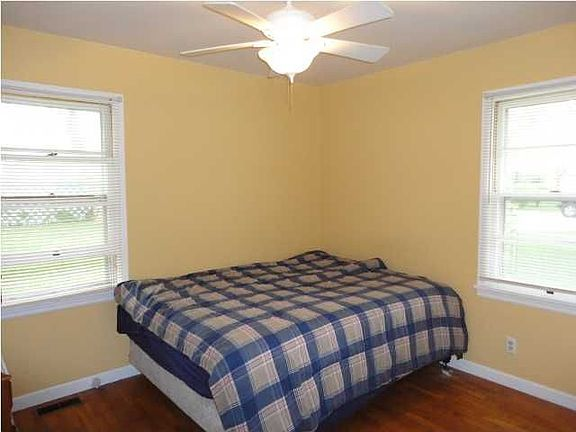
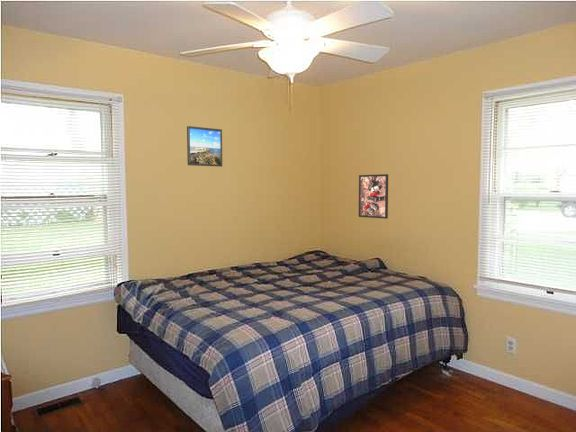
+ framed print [358,173,389,220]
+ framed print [186,125,223,168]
